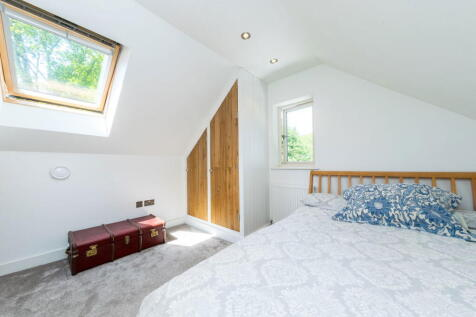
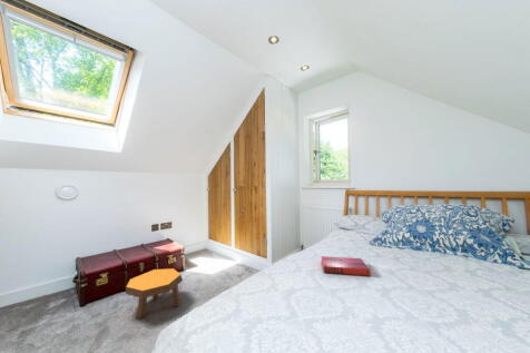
+ footstool [125,267,184,320]
+ hardback book [320,255,372,277]
